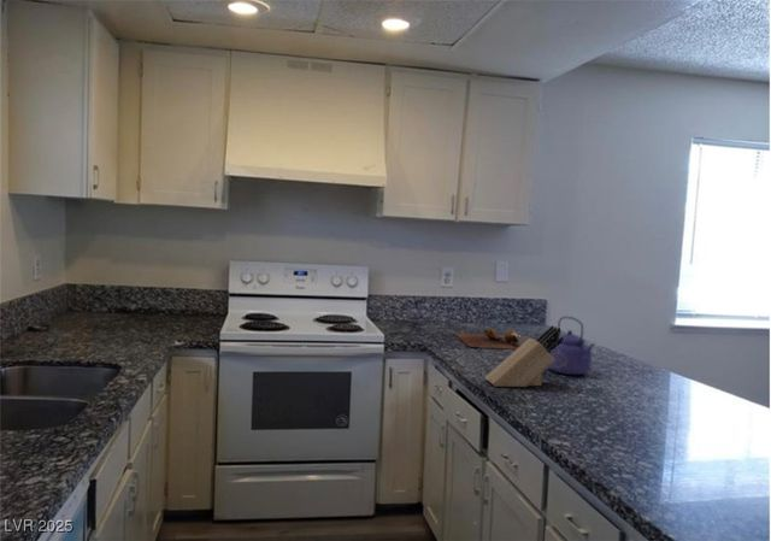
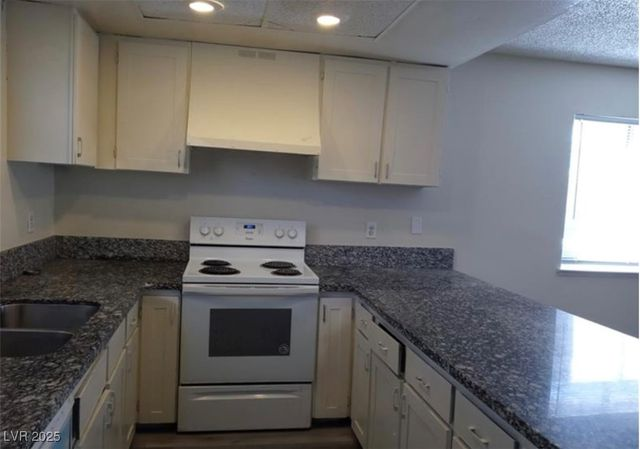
- cutting board [454,327,538,351]
- kettle [548,316,596,376]
- knife block [483,324,564,388]
